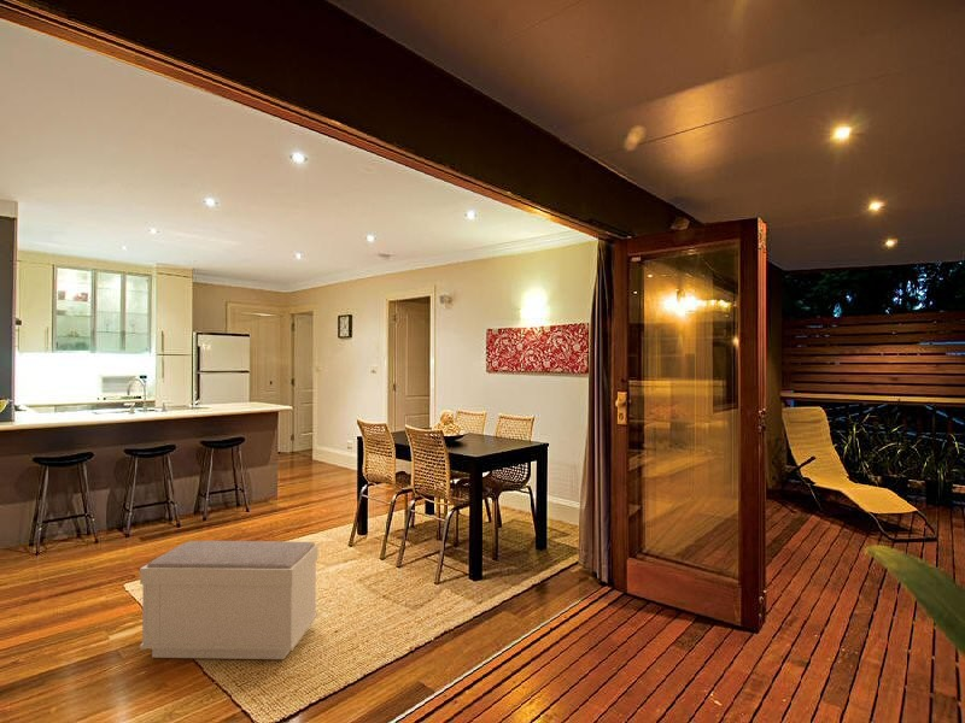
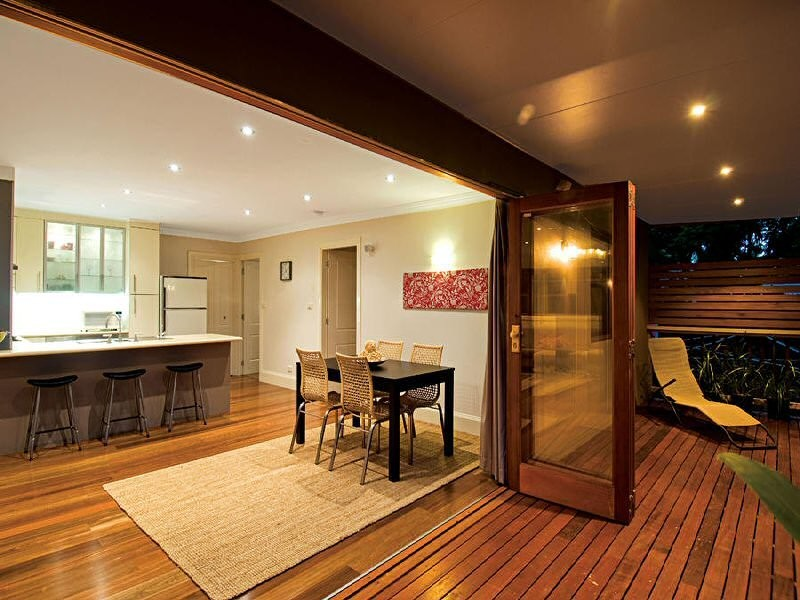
- bench [139,540,318,660]
